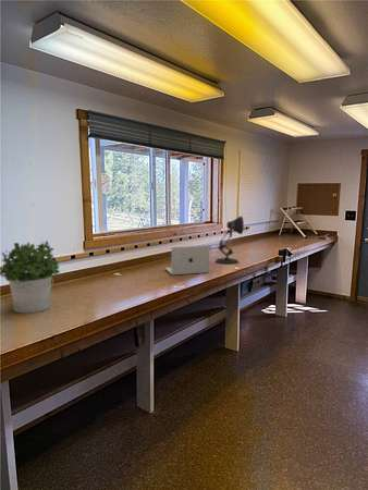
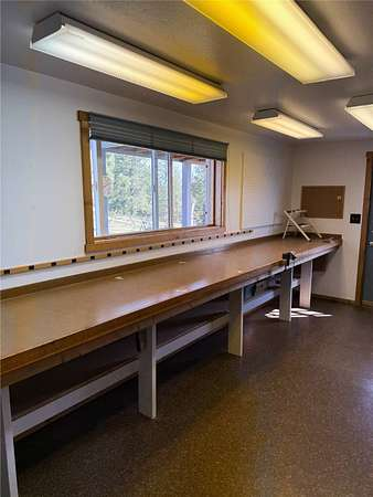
- laptop [164,245,210,275]
- desk lamp [214,216,245,265]
- potted plant [0,240,61,315]
